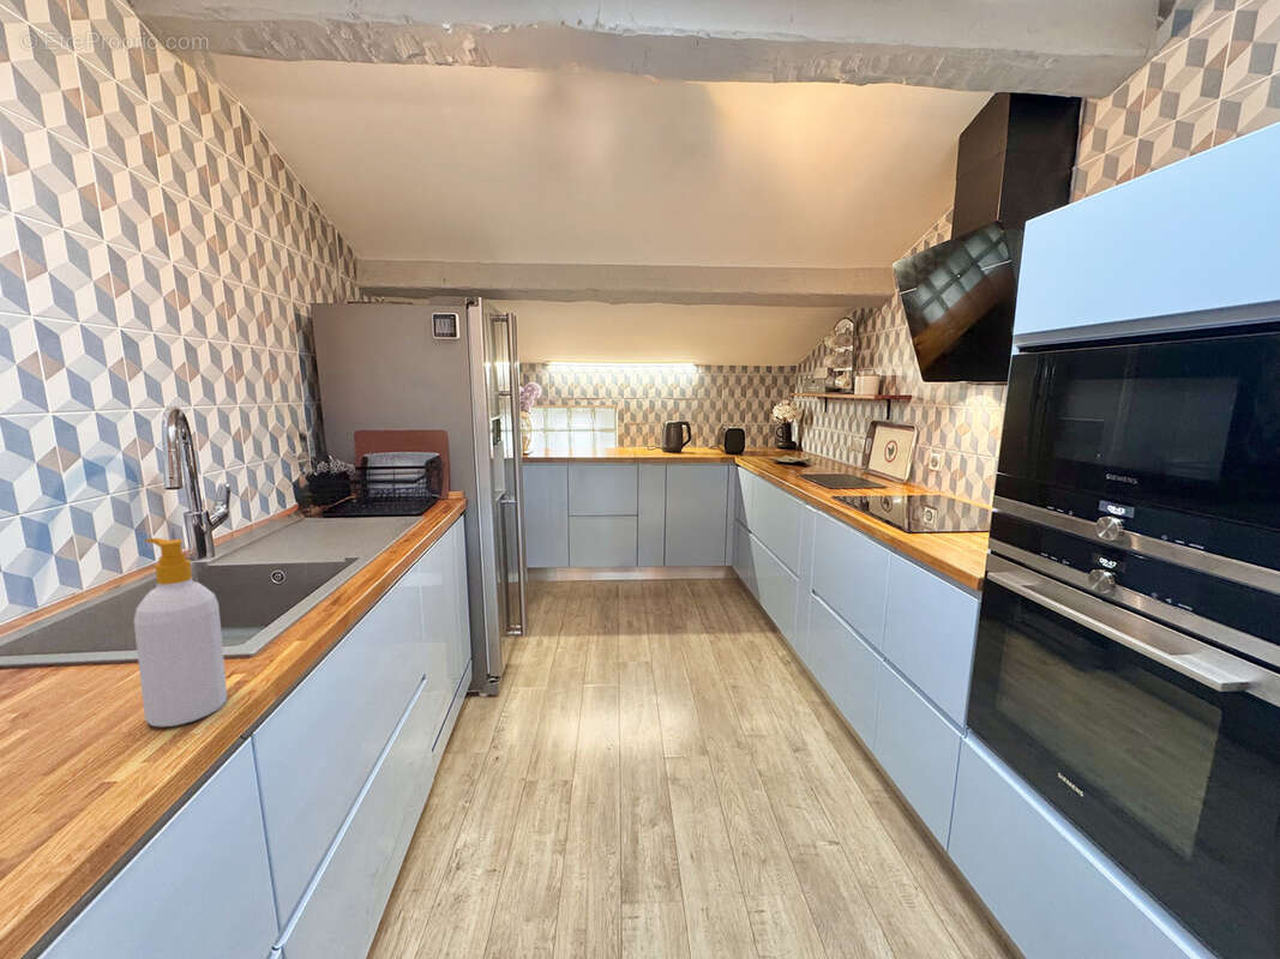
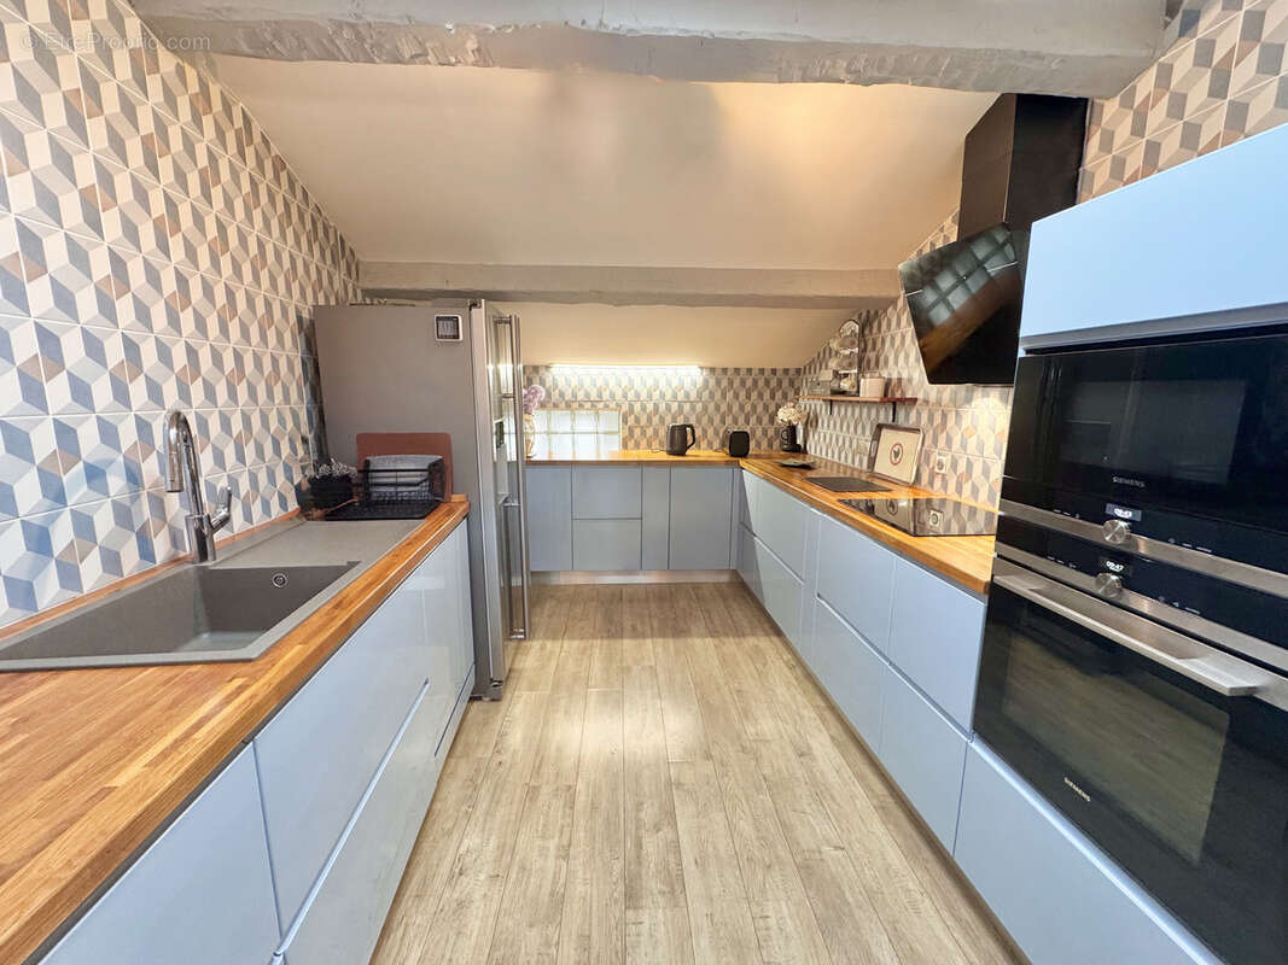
- soap bottle [133,537,228,728]
